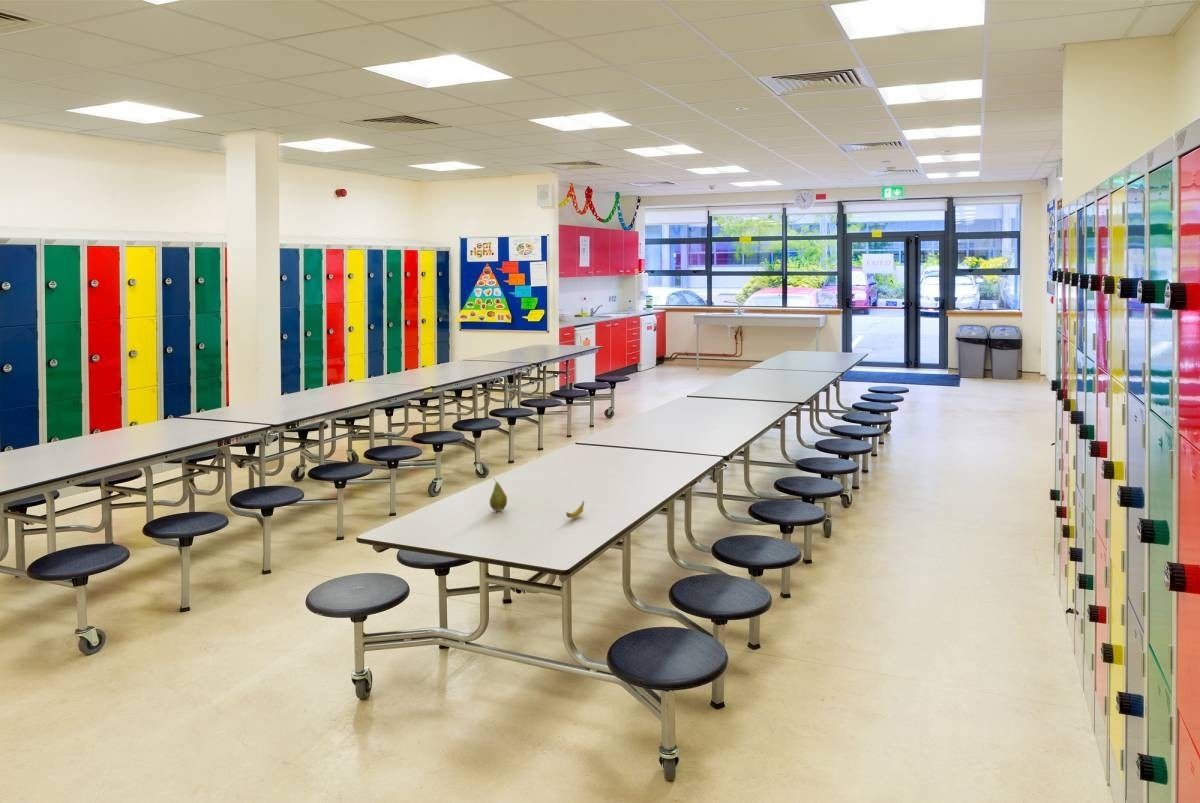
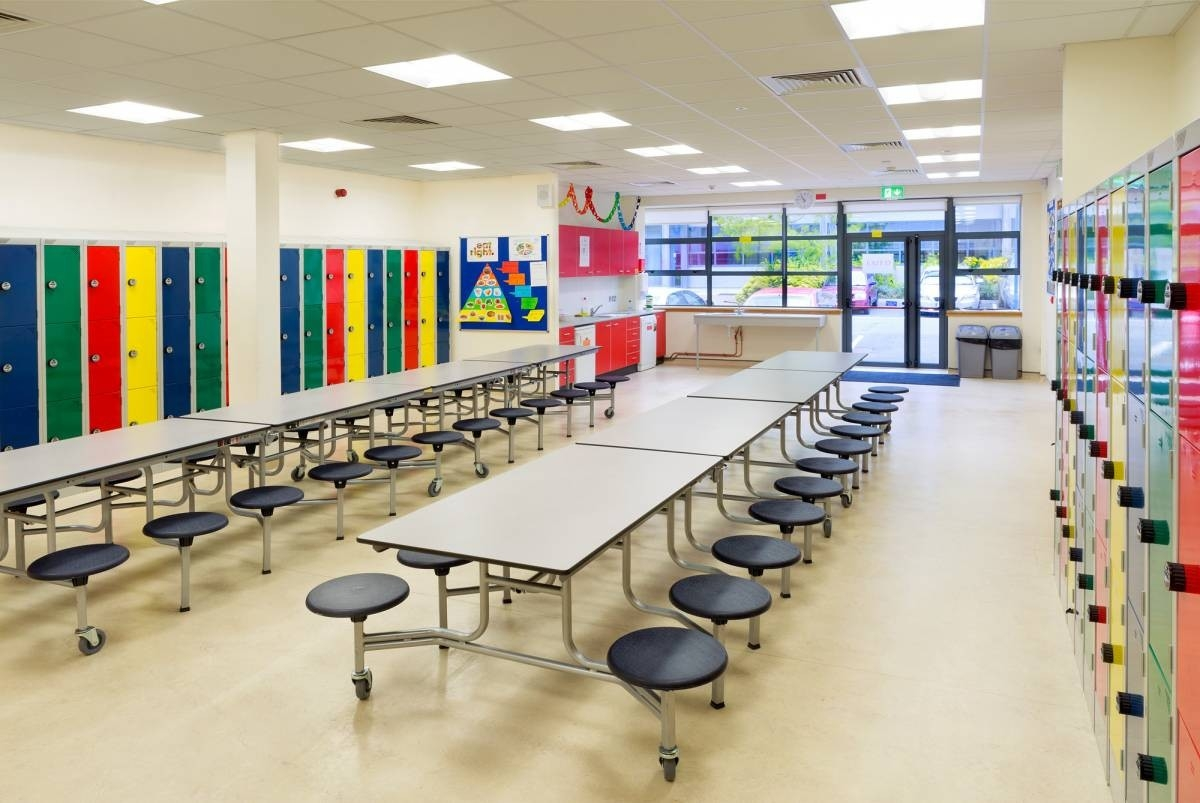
- fruit [489,477,508,512]
- banana [565,500,585,519]
